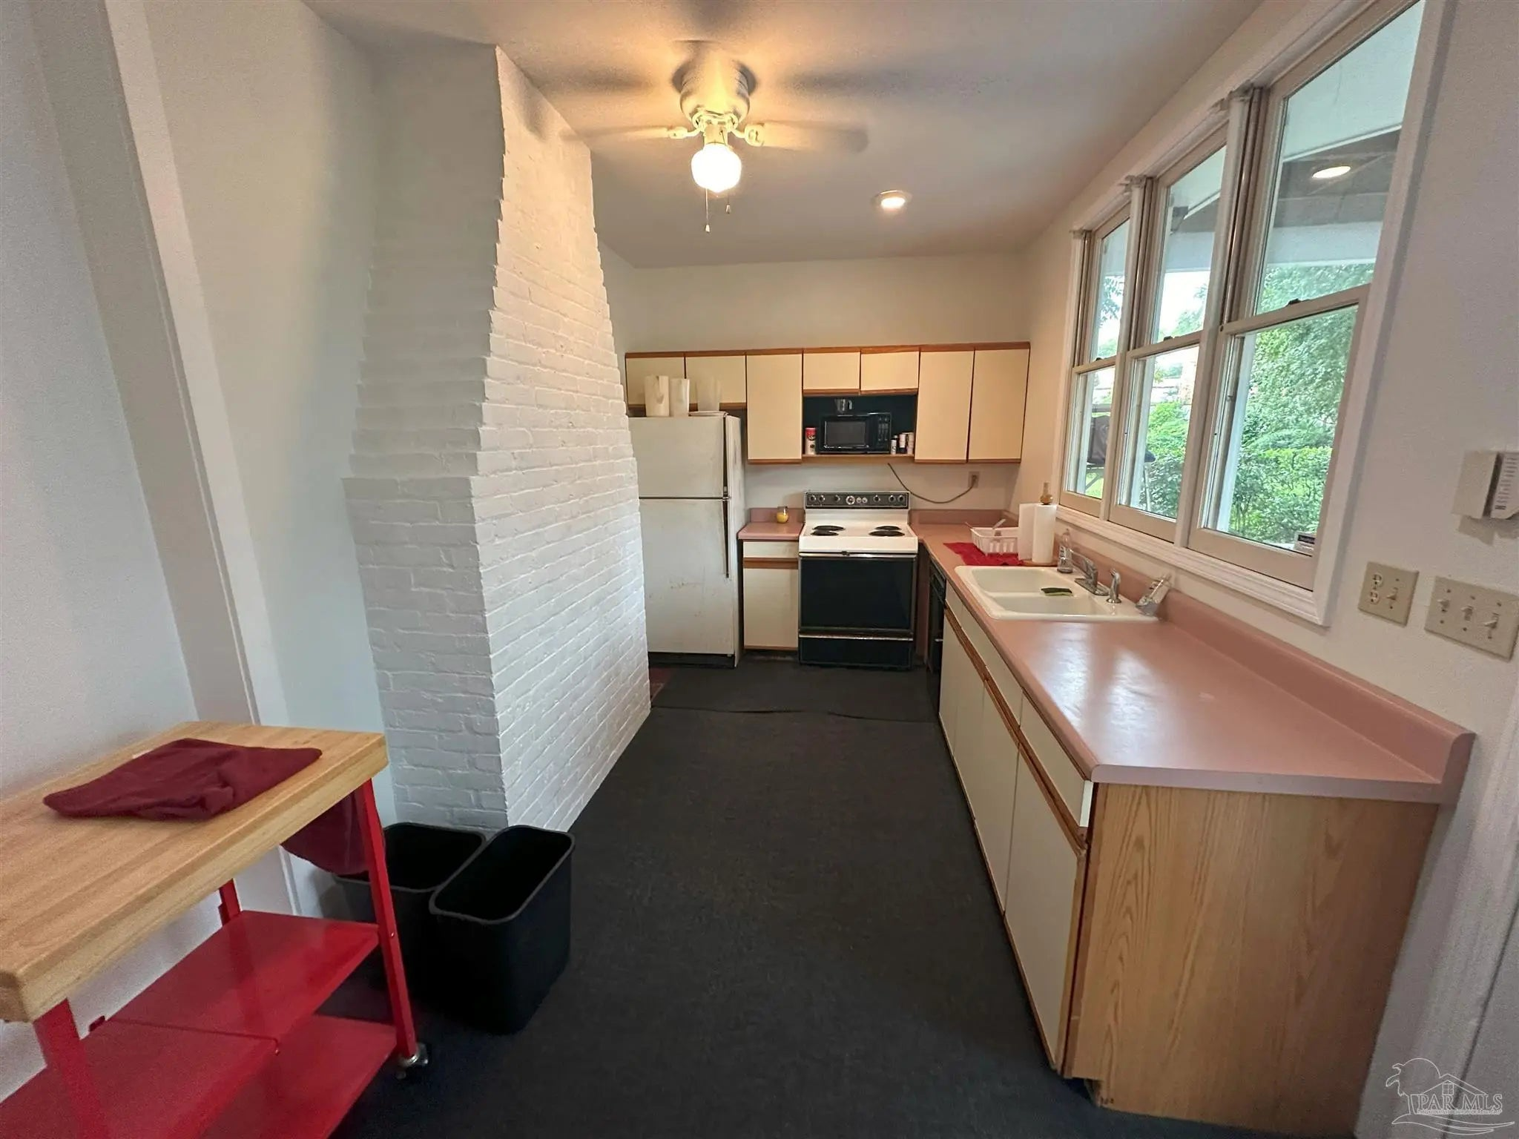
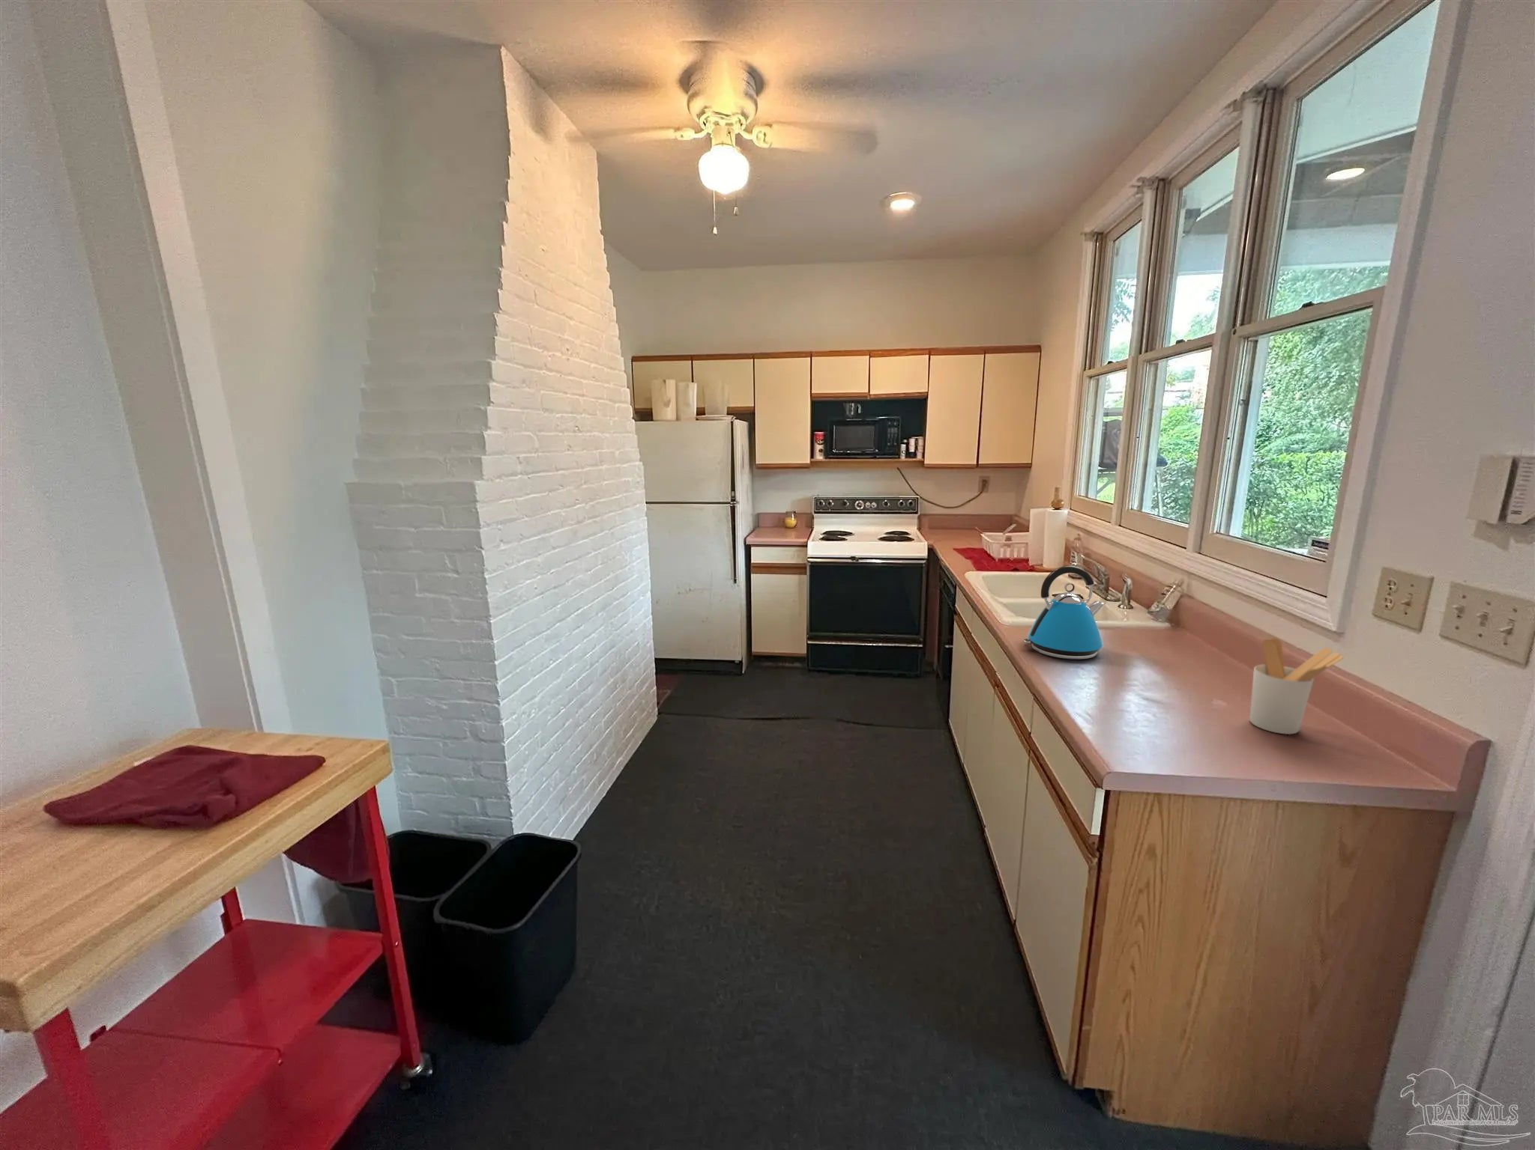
+ utensil holder [1249,637,1344,736]
+ kettle [1023,565,1106,661]
